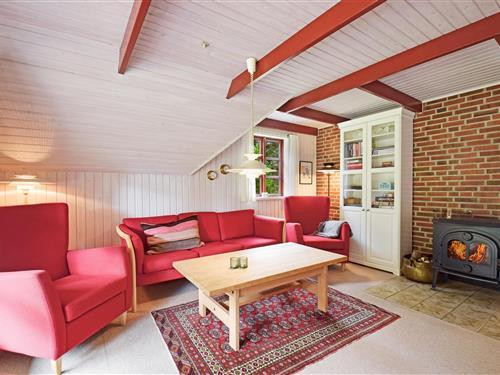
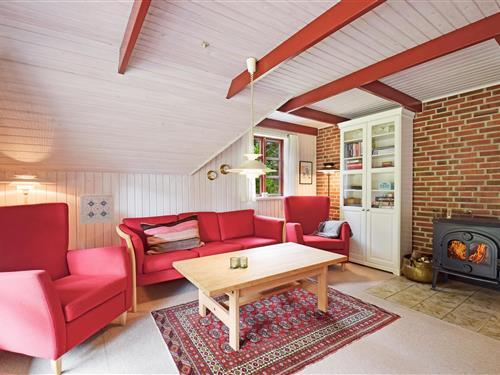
+ wall art [79,193,115,225]
